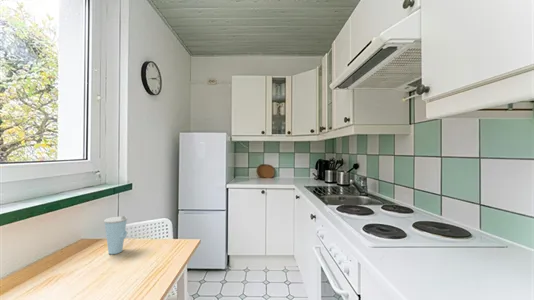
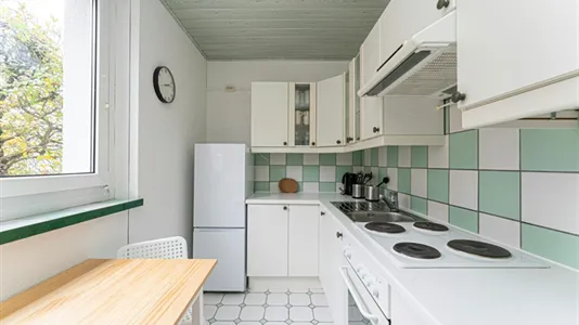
- cup [103,215,129,255]
